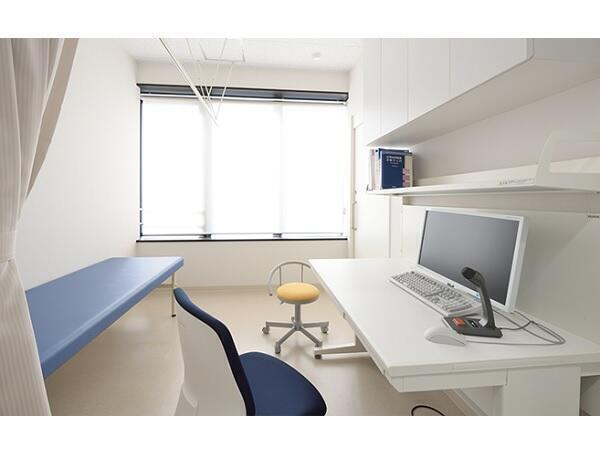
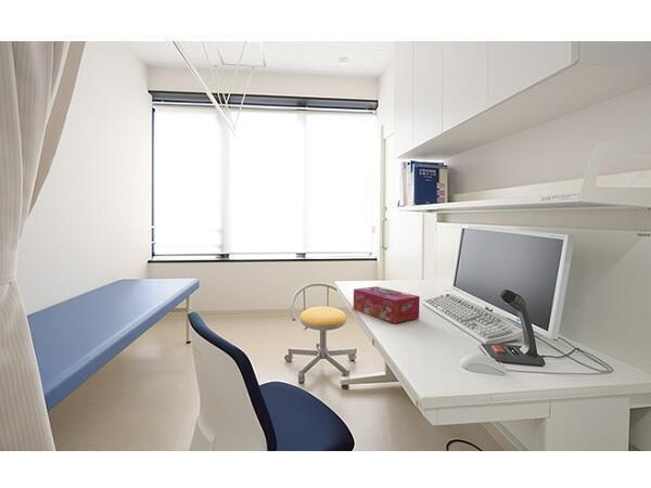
+ tissue box [353,285,421,324]
